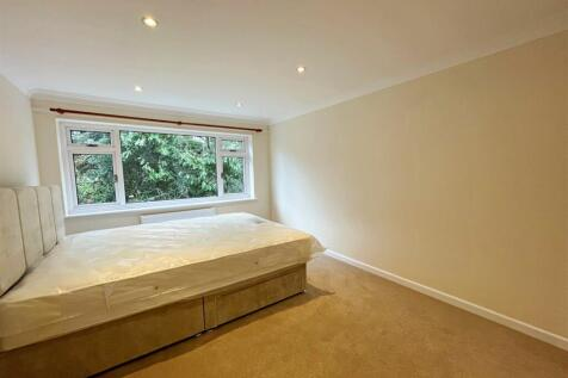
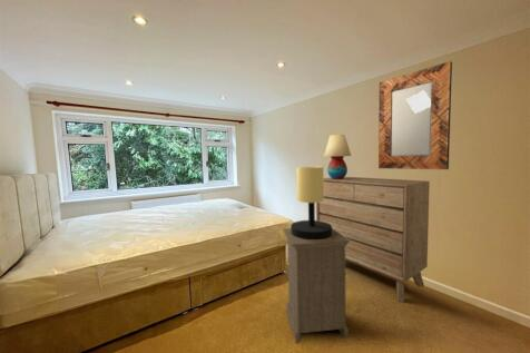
+ table lamp [323,134,352,179]
+ nightstand [282,227,350,344]
+ table lamp [289,166,332,239]
+ home mirror [377,60,453,170]
+ dresser [315,176,431,304]
